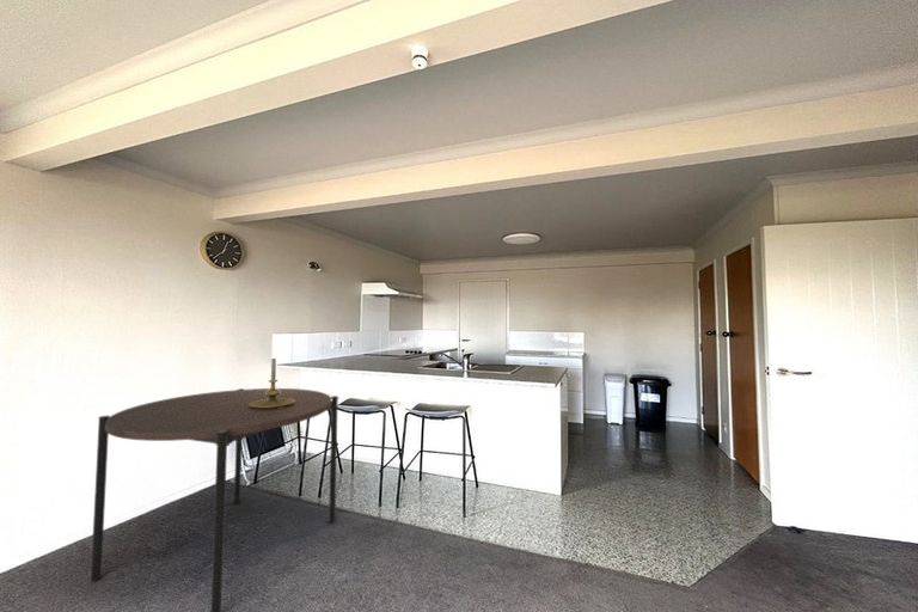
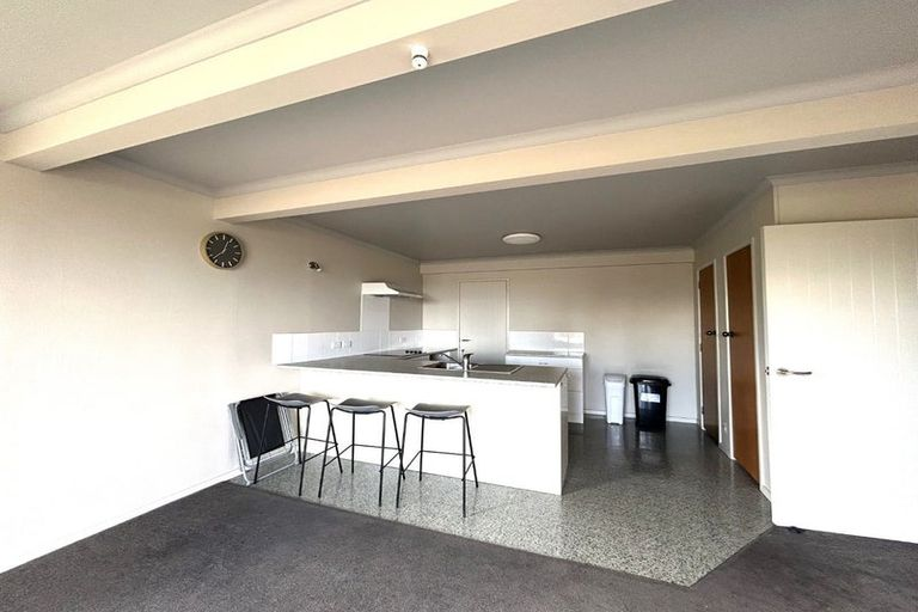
- candle holder [249,357,295,409]
- dining table [88,387,339,612]
